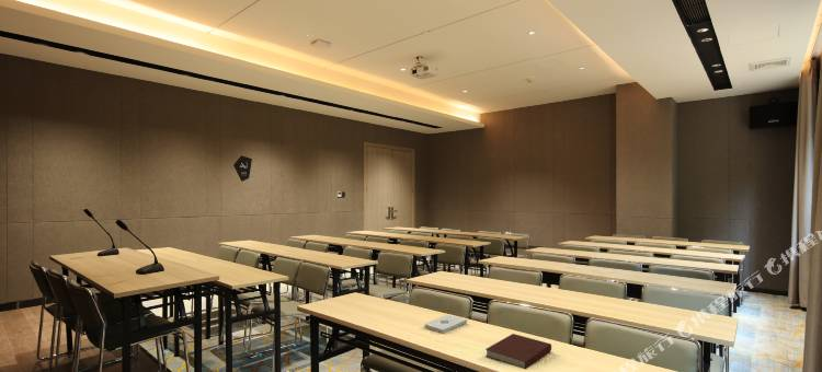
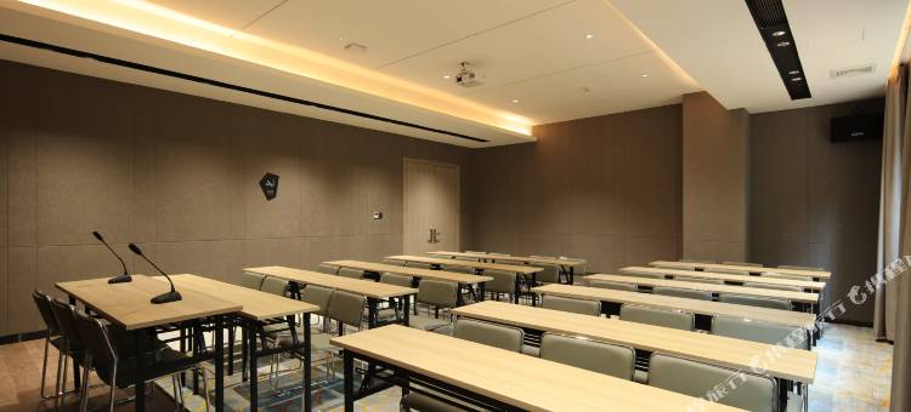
- notepad [423,314,468,334]
- notebook [484,333,552,370]
